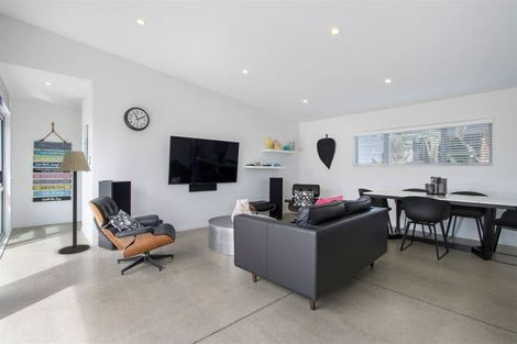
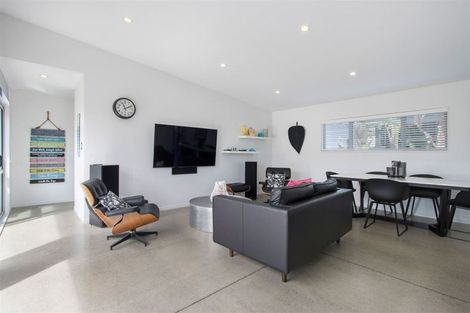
- floor lamp [57,149,92,255]
